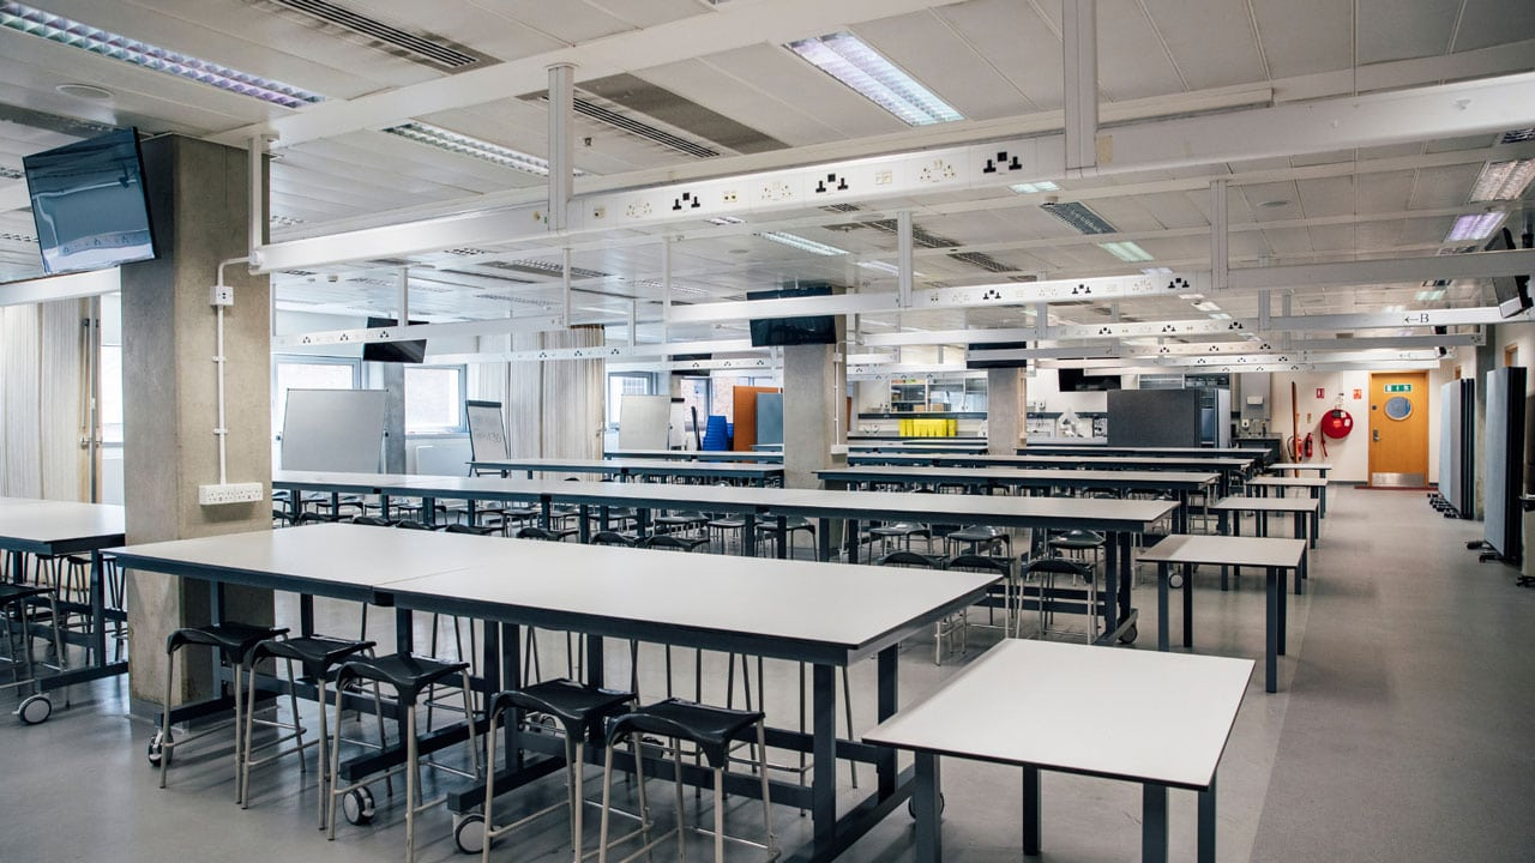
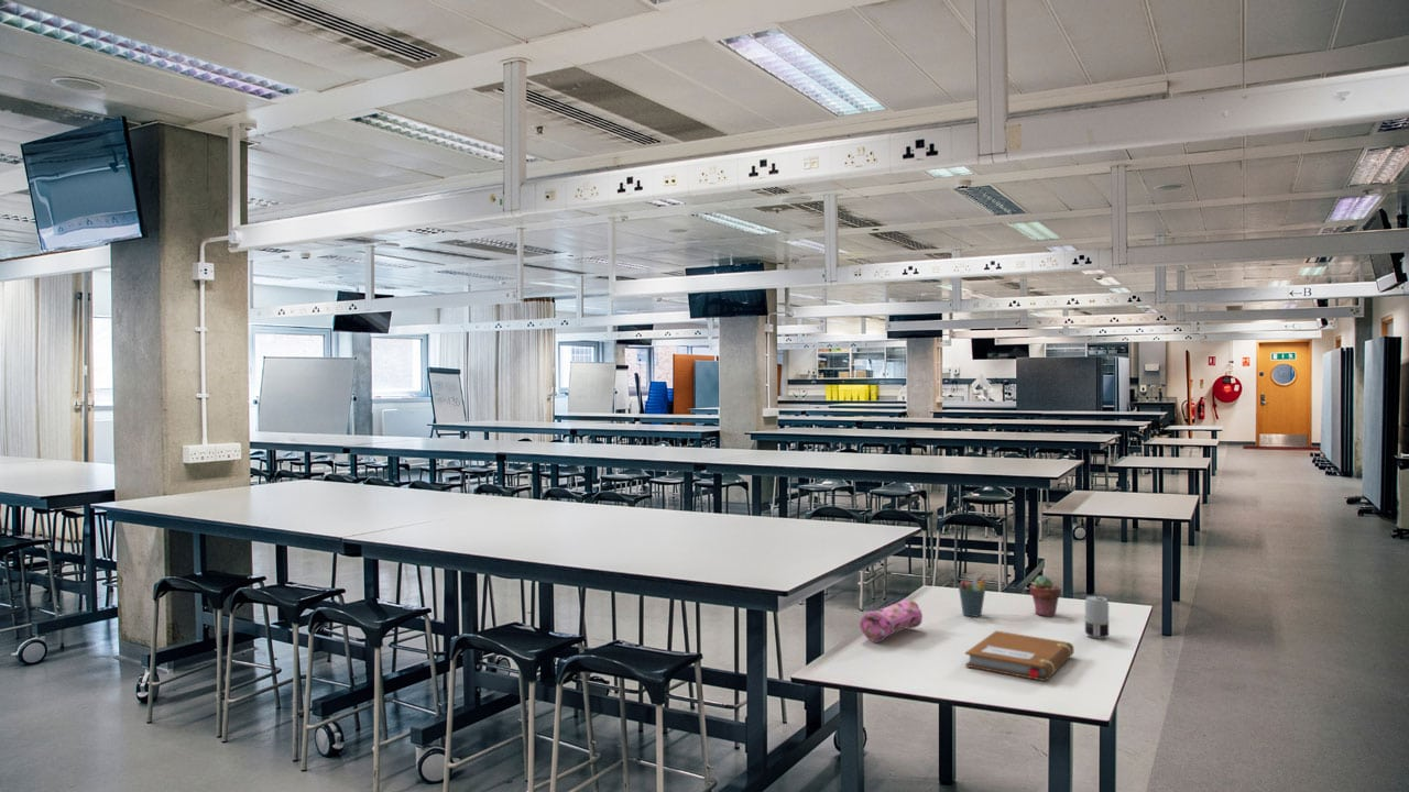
+ pen holder [958,571,986,618]
+ pencil case [859,598,924,644]
+ notebook [964,630,1074,682]
+ potted succulent [1028,574,1062,618]
+ beverage can [1084,593,1110,639]
